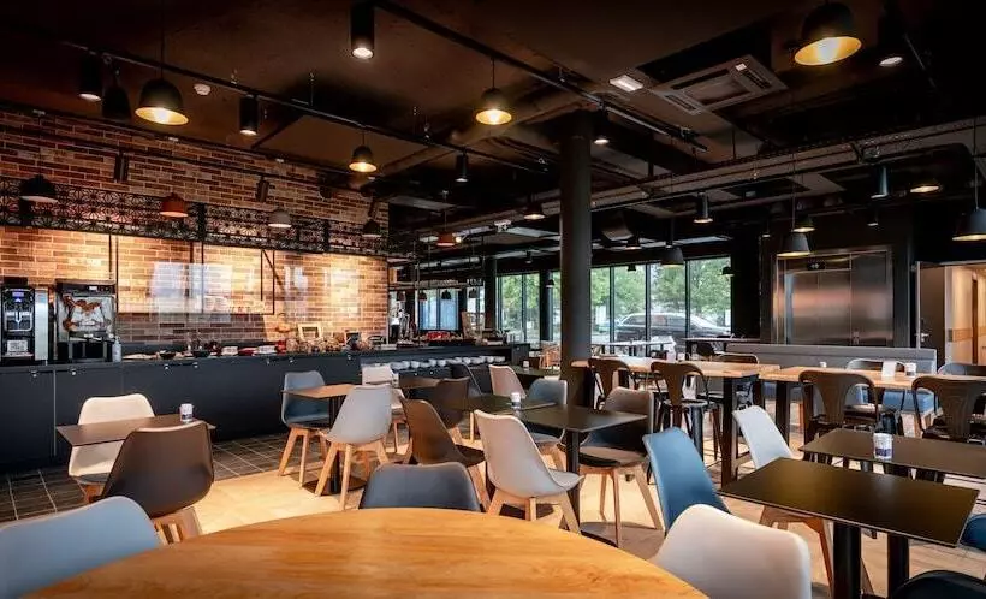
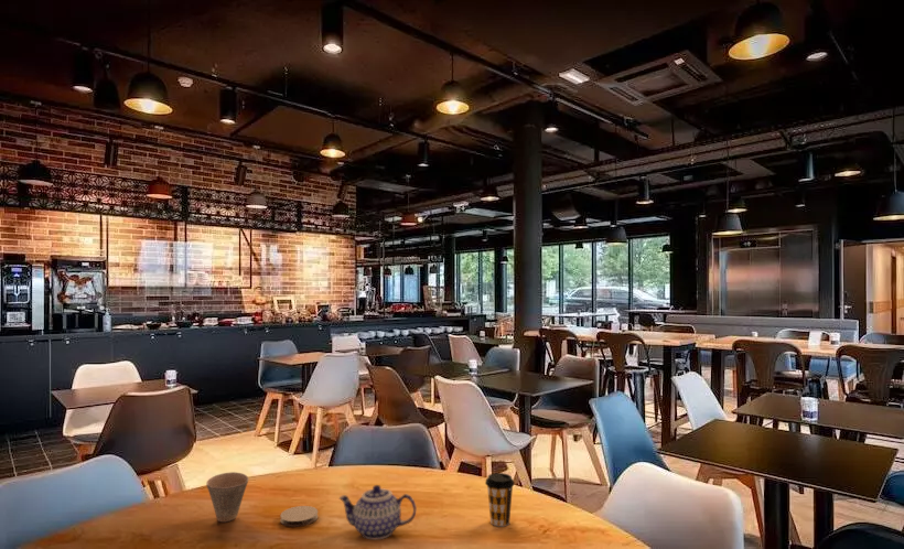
+ teapot [338,484,417,540]
+ coffee cup [484,472,515,527]
+ cup [205,471,249,523]
+ coaster [279,505,319,528]
